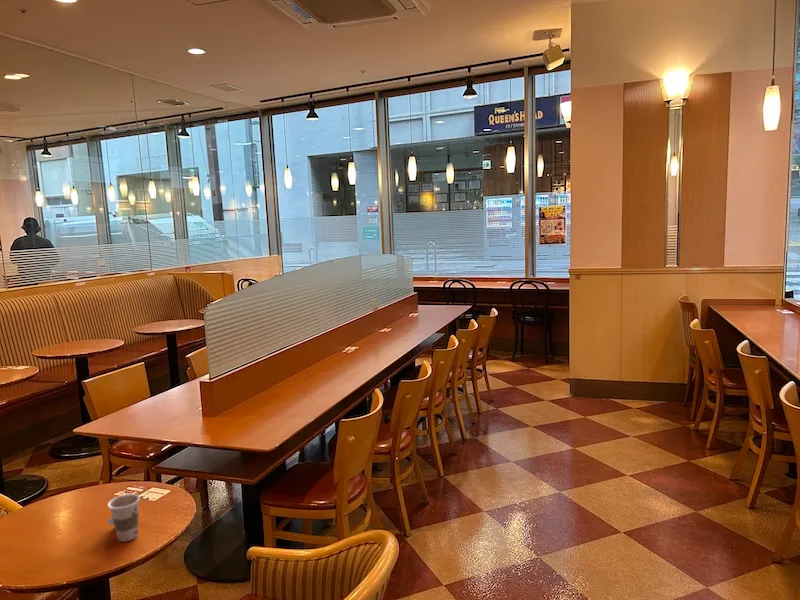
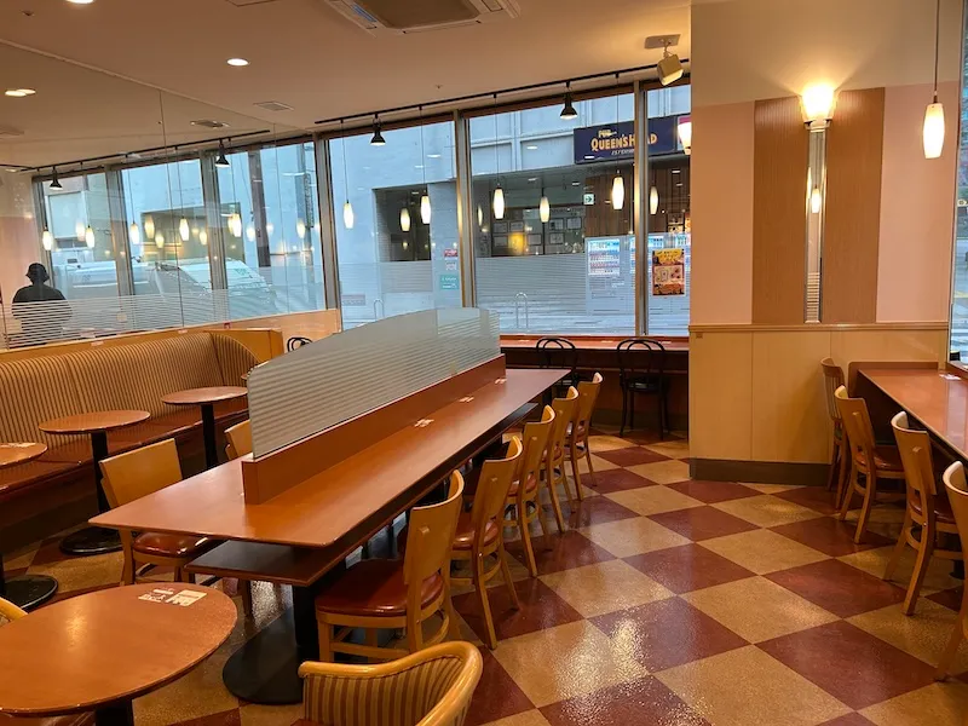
- cup [107,493,141,543]
